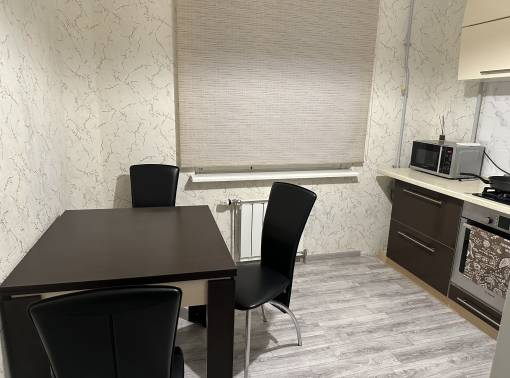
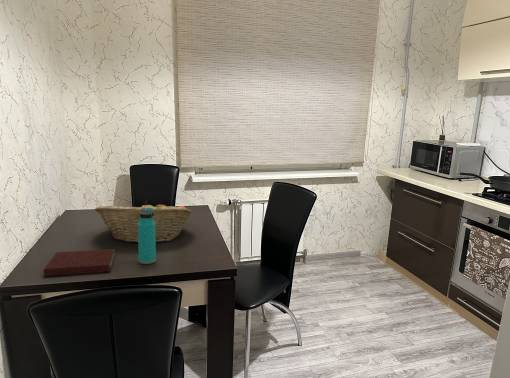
+ water bottle [137,207,157,265]
+ notebook [43,248,116,277]
+ fruit basket [94,200,193,243]
